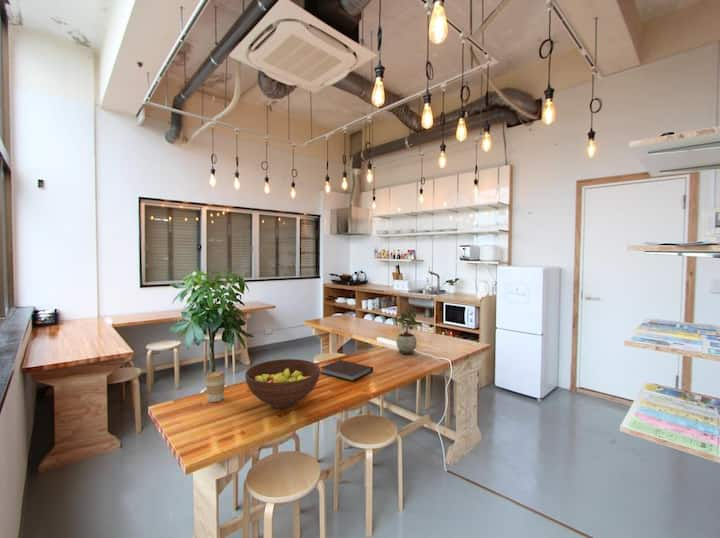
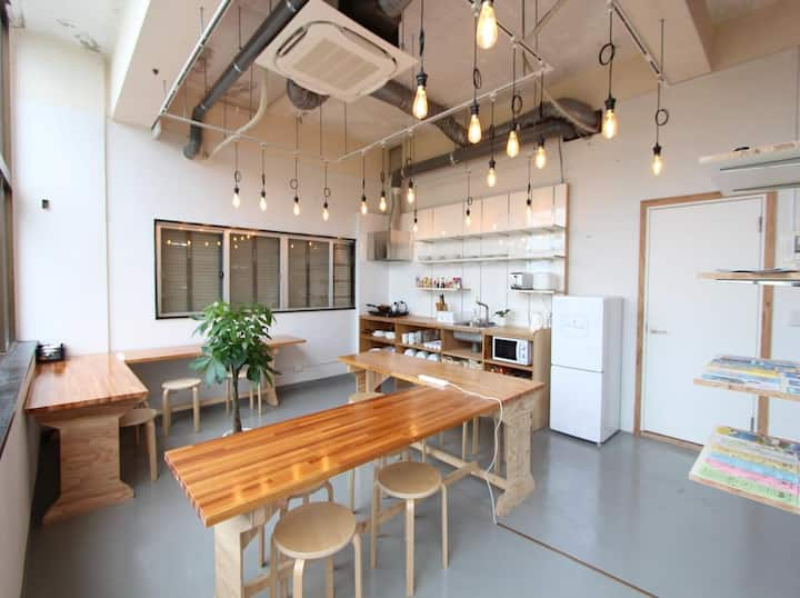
- coffee cup [204,370,226,403]
- fruit bowl [244,358,321,409]
- potted plant [395,303,418,355]
- notebook [319,359,374,382]
